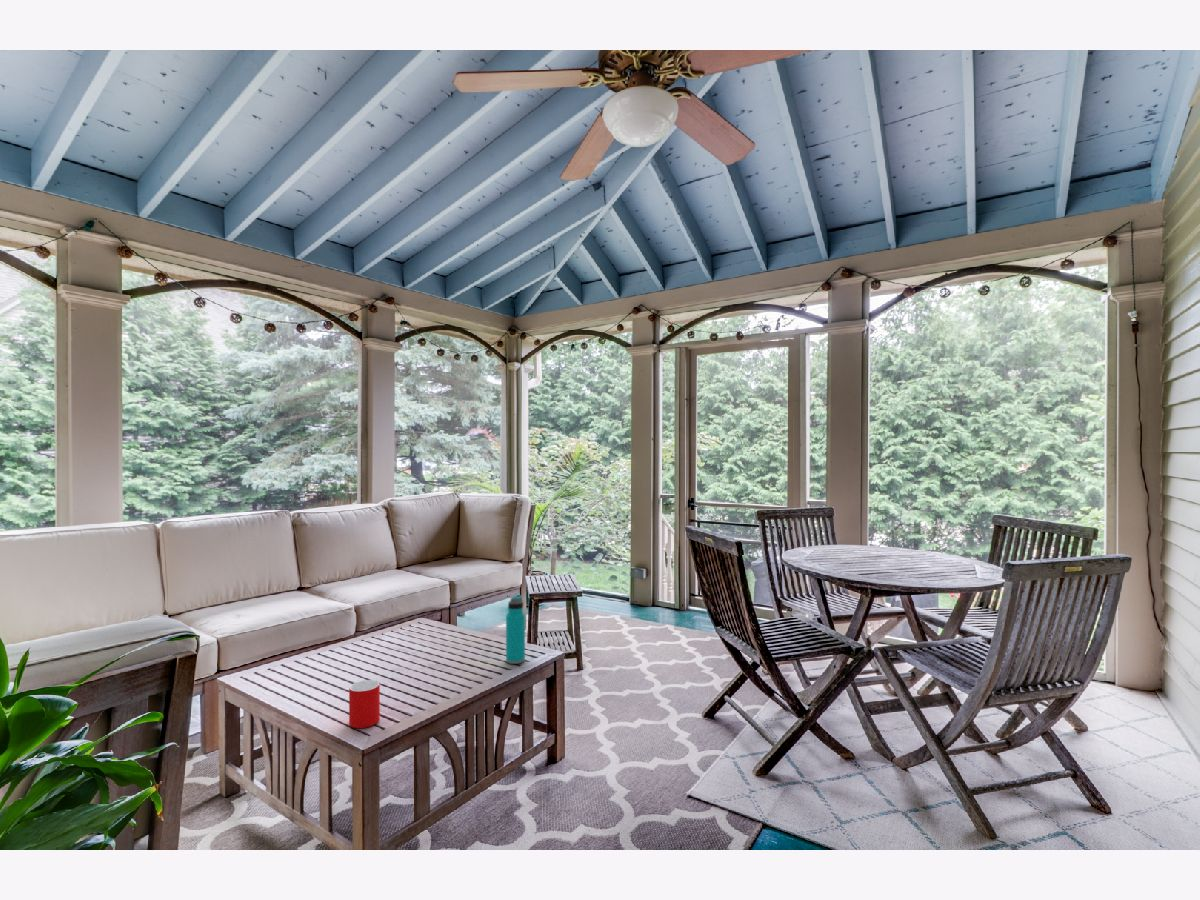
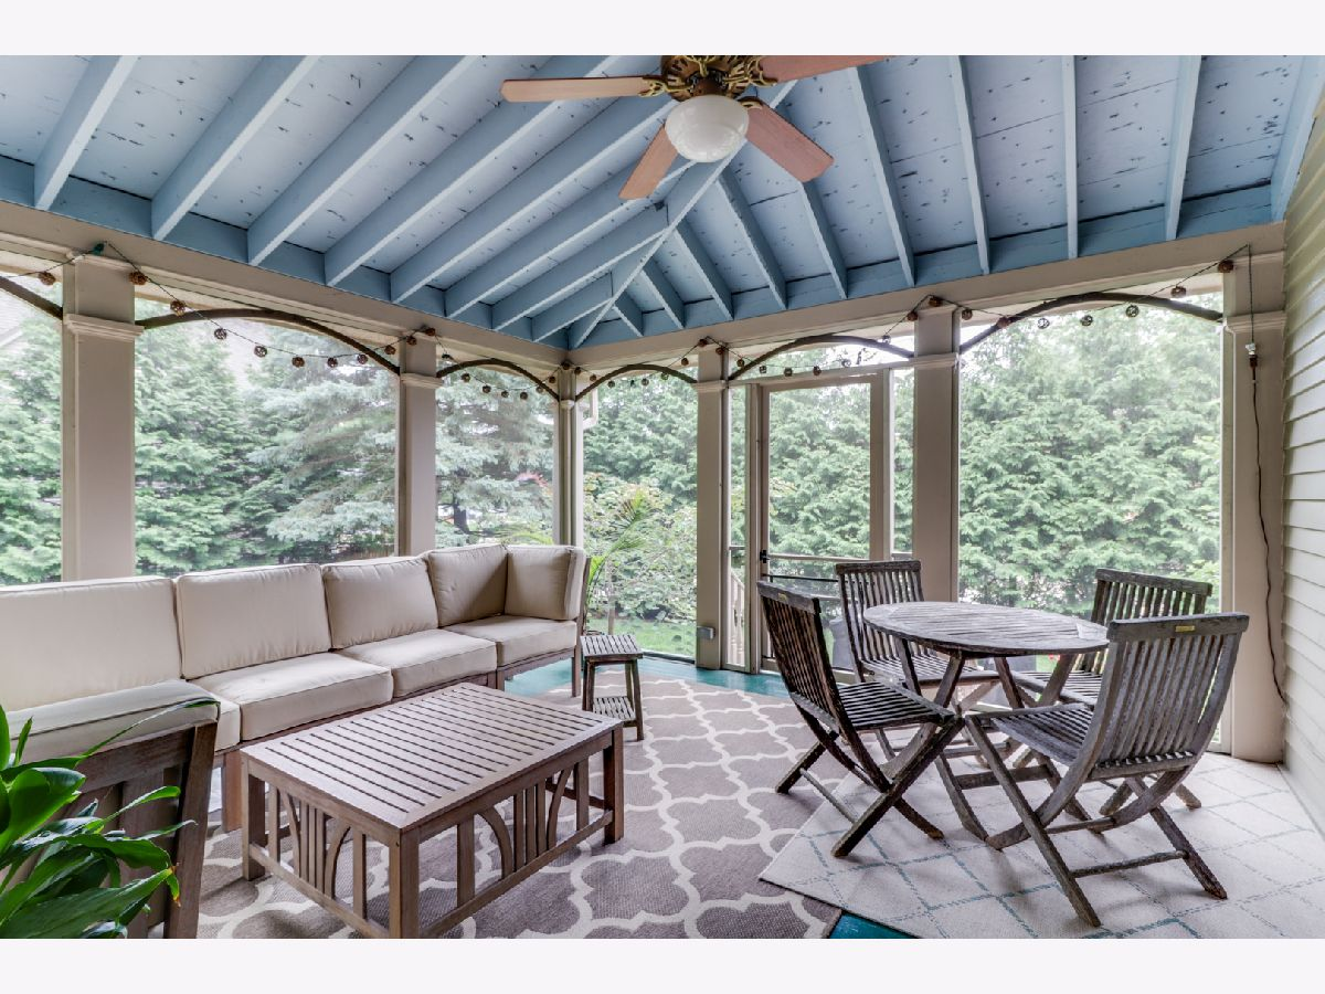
- cup [348,679,381,729]
- water bottle [505,594,526,665]
